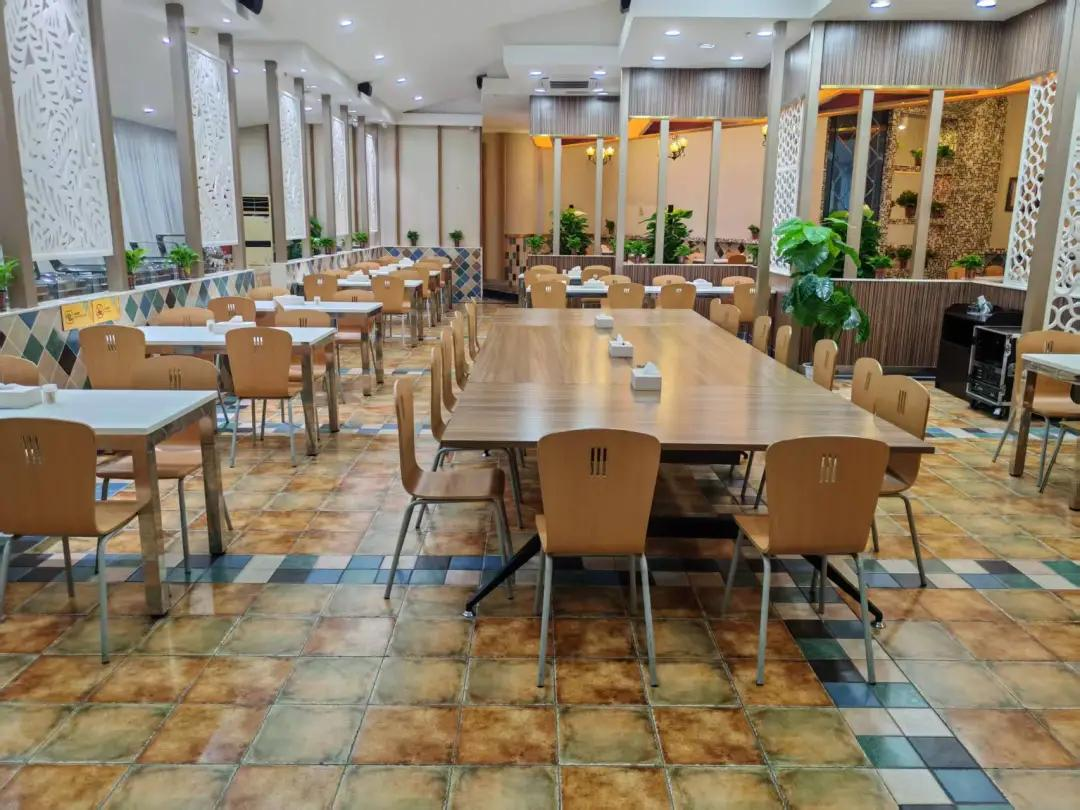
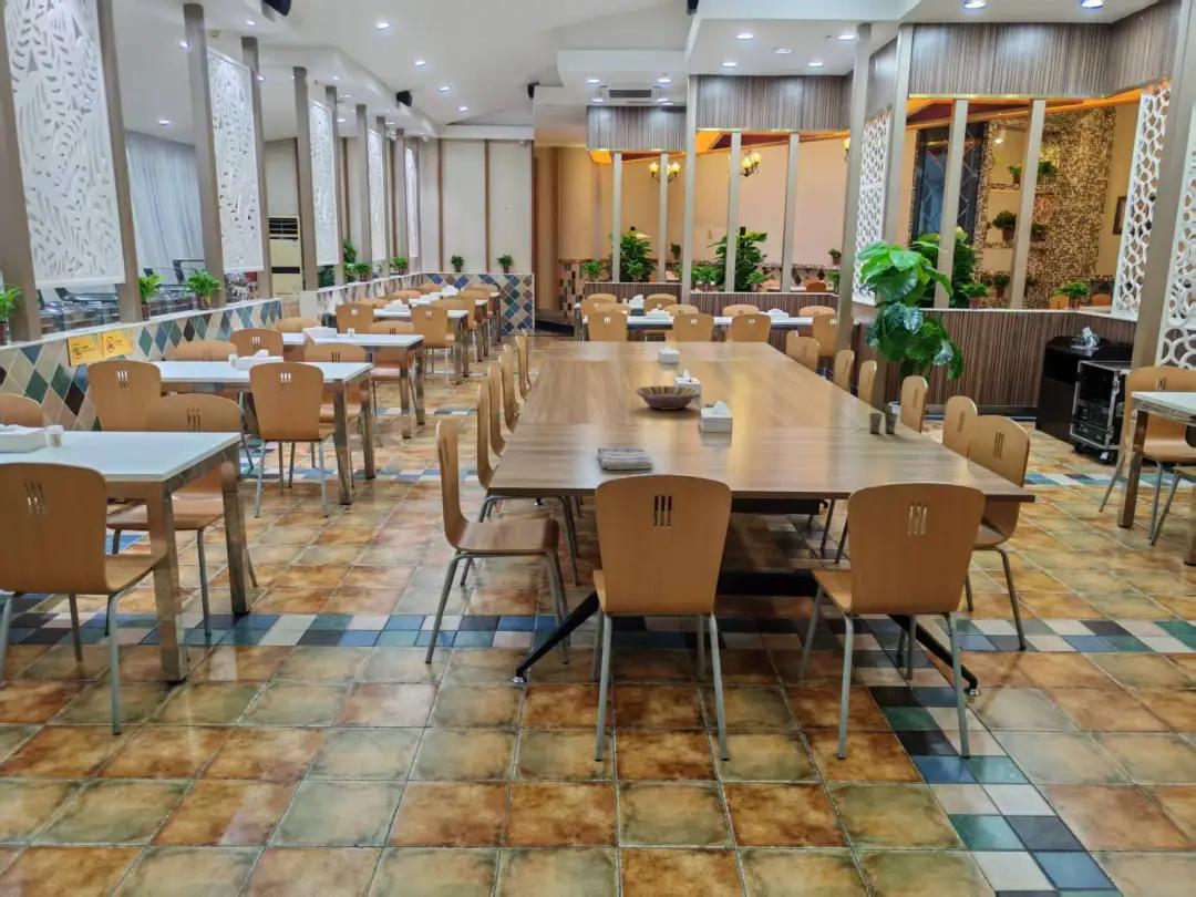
+ dish towel [597,447,653,471]
+ serving bowl [633,385,701,411]
+ cup [868,412,899,434]
